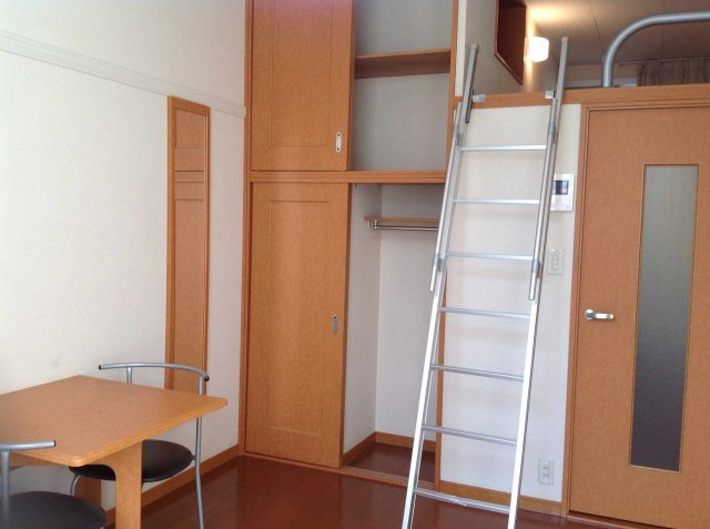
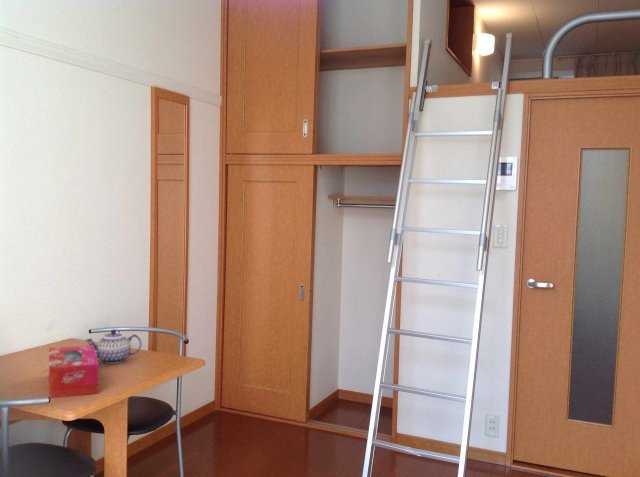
+ tissue box [48,344,100,399]
+ teapot [84,329,143,365]
